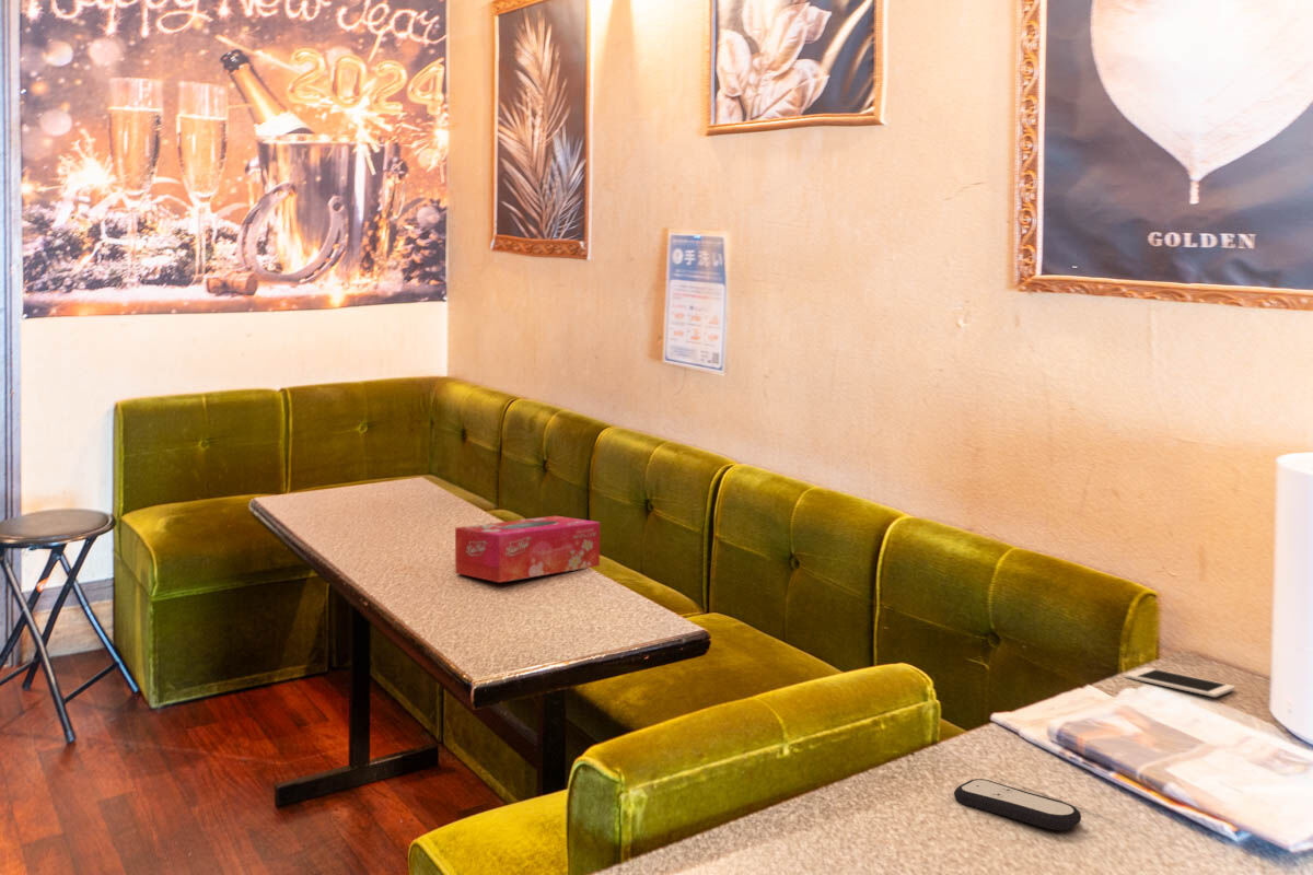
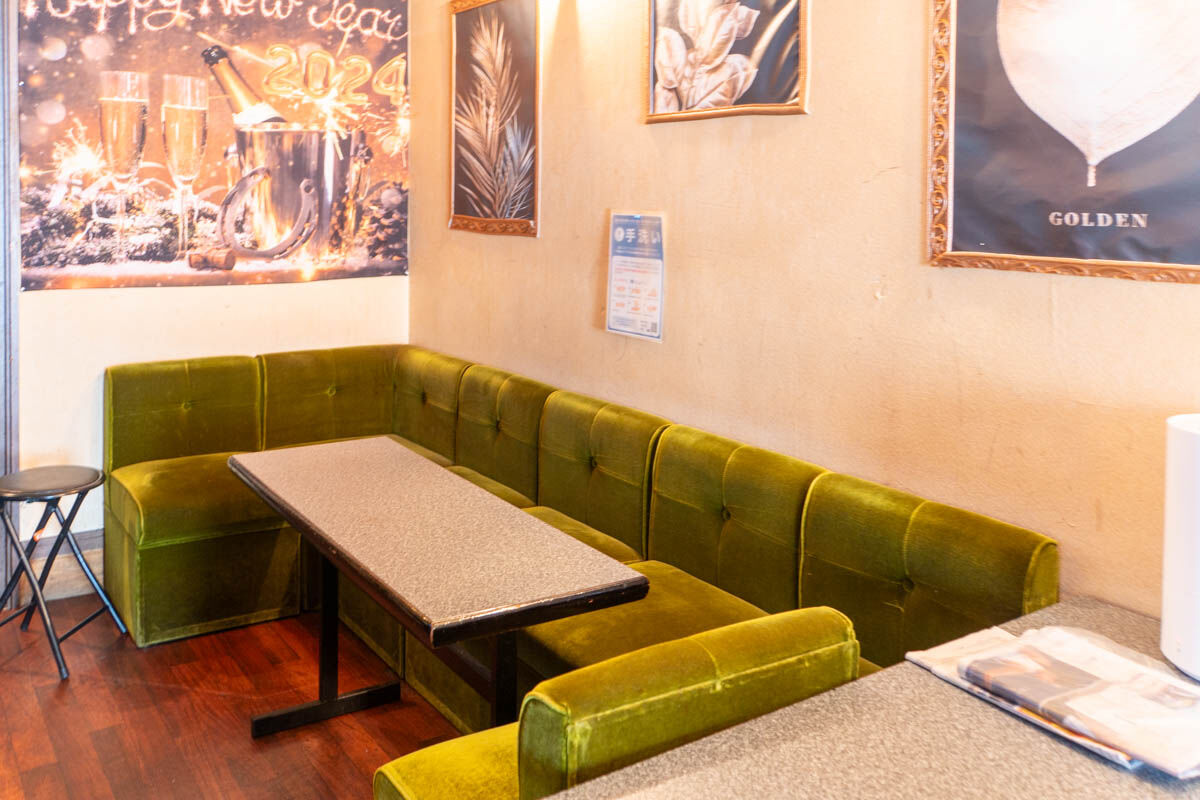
- remote control [953,778,1082,831]
- tissue box [454,515,601,584]
- cell phone [1124,666,1236,698]
